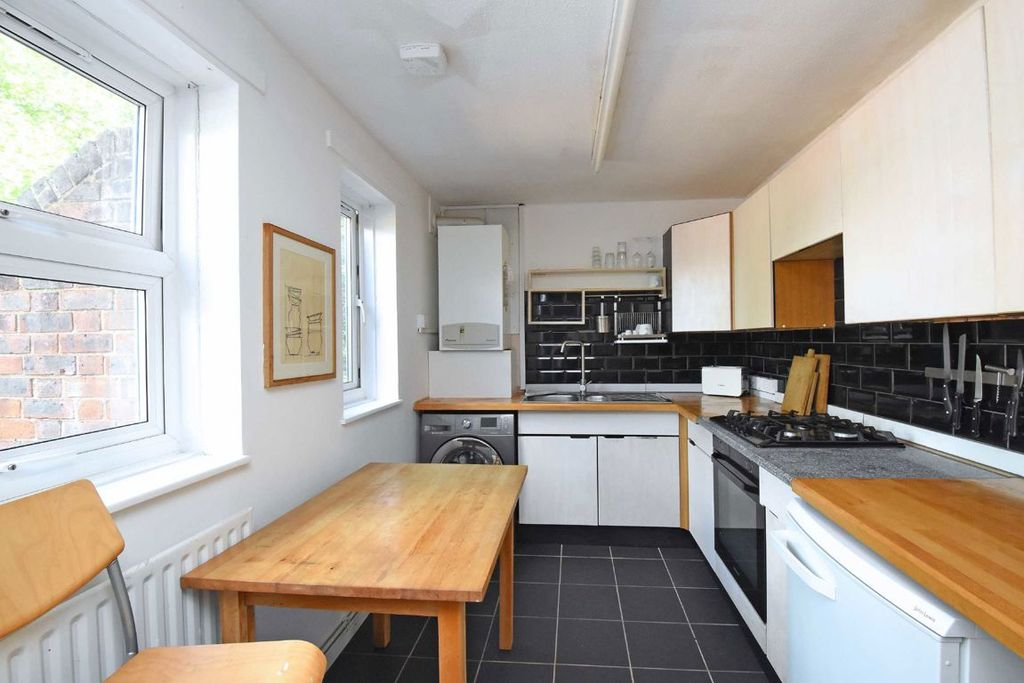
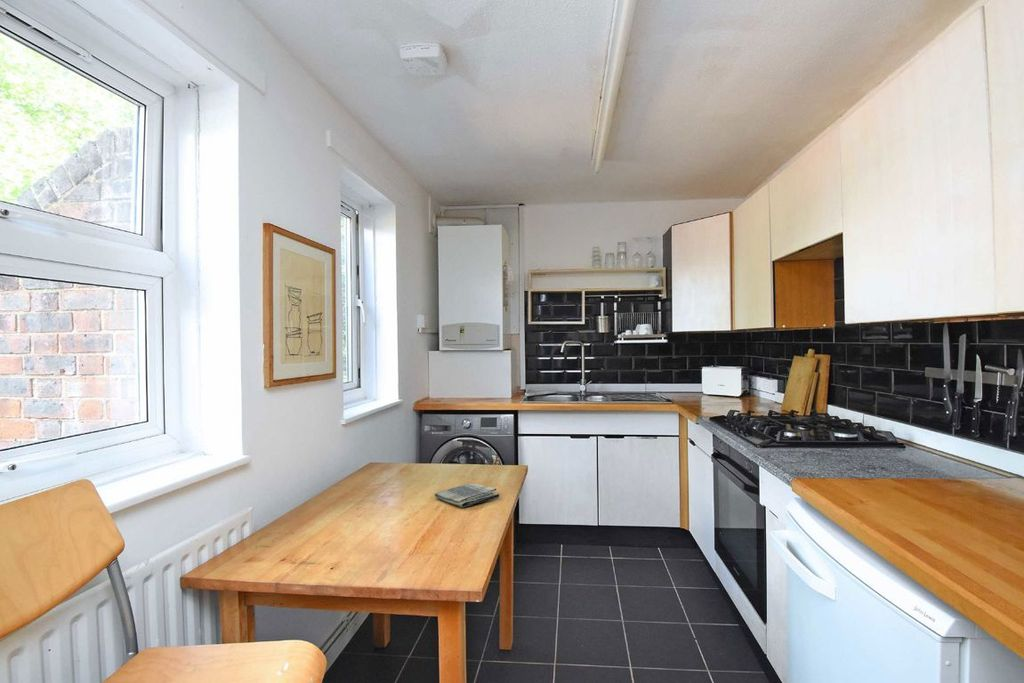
+ dish towel [434,483,501,509]
